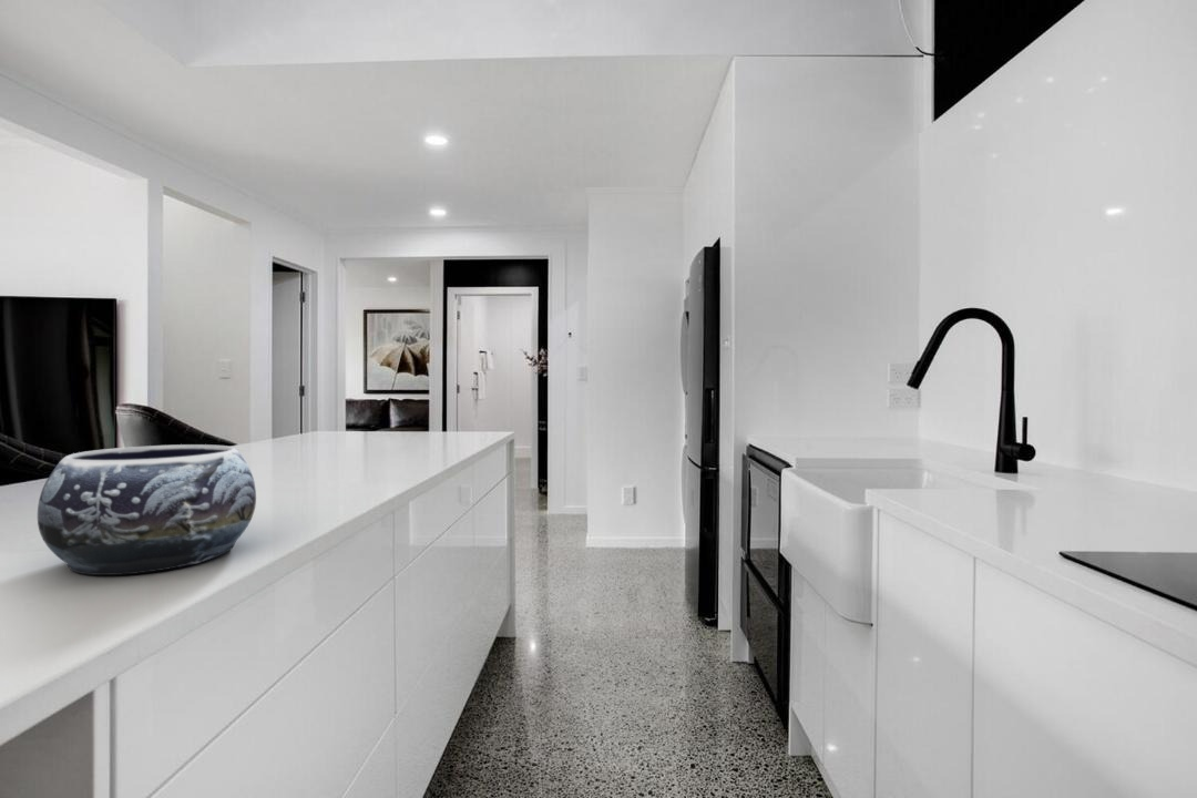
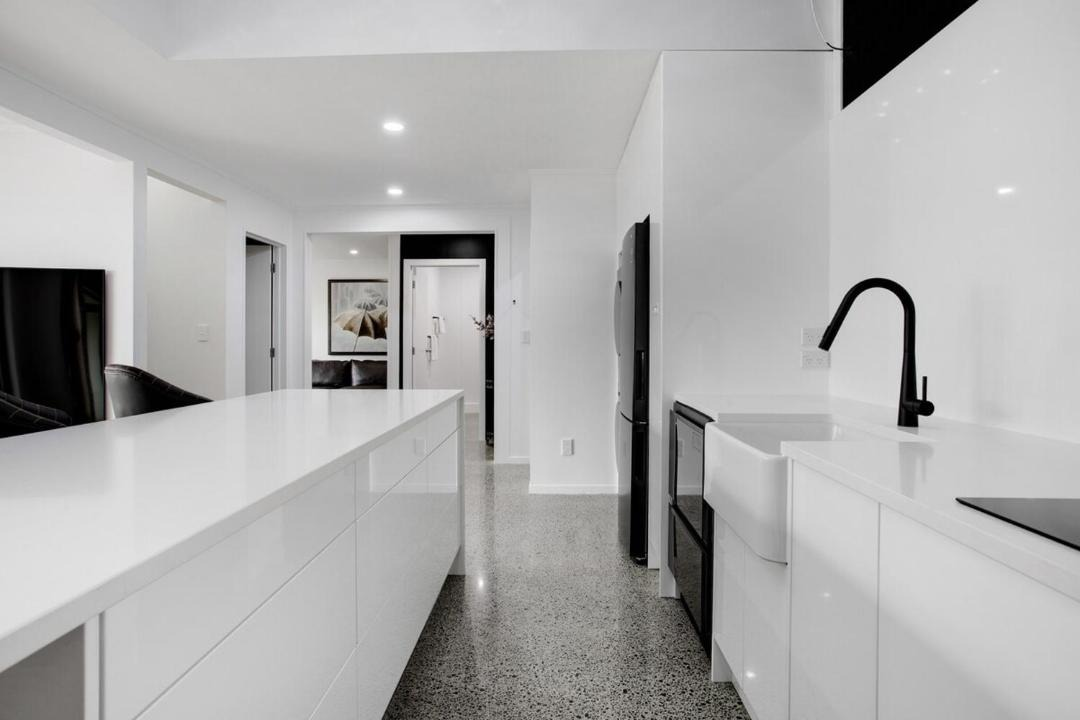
- decorative bowl [37,443,257,576]
